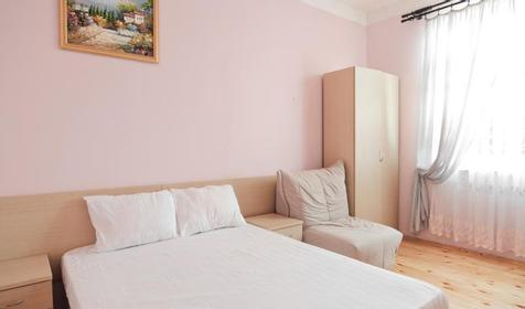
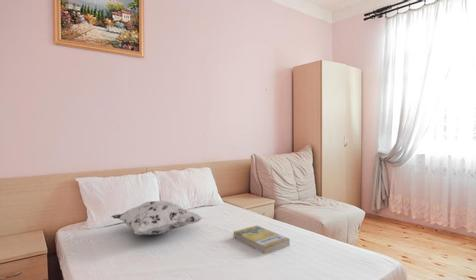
+ book [232,225,291,255]
+ decorative pillow [110,200,203,236]
